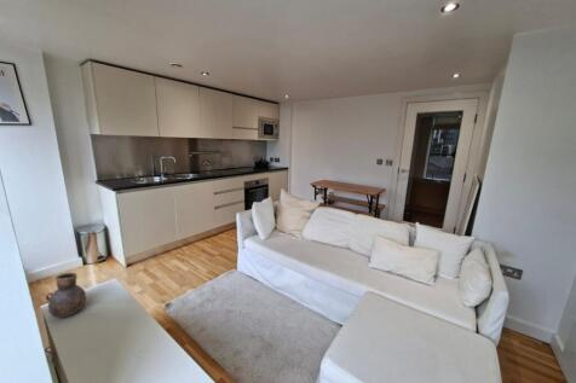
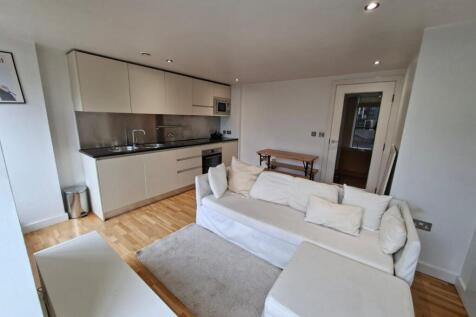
- vase [45,272,87,319]
